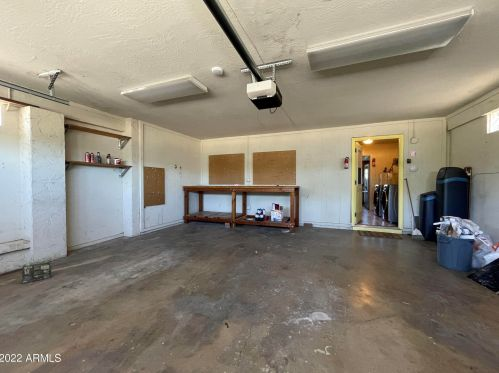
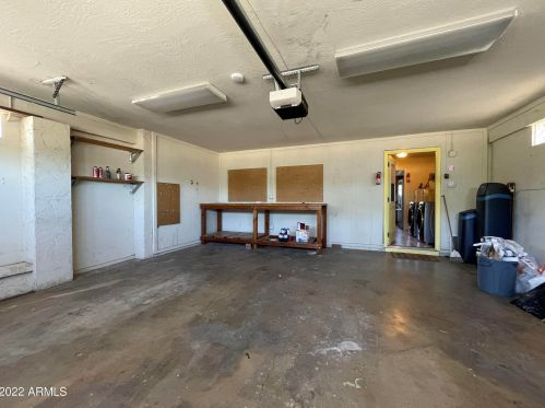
- box [21,259,52,284]
